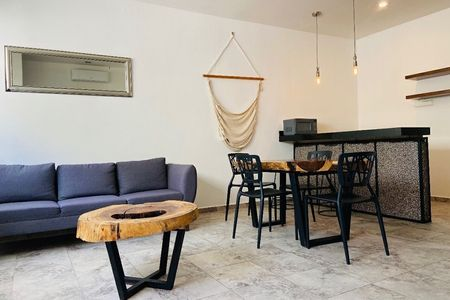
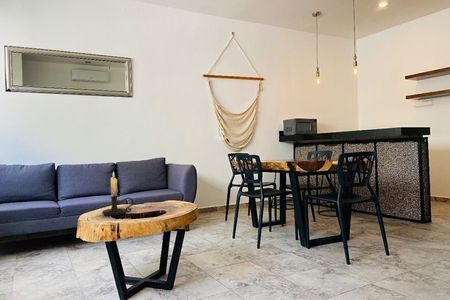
+ candle holder [101,170,135,217]
